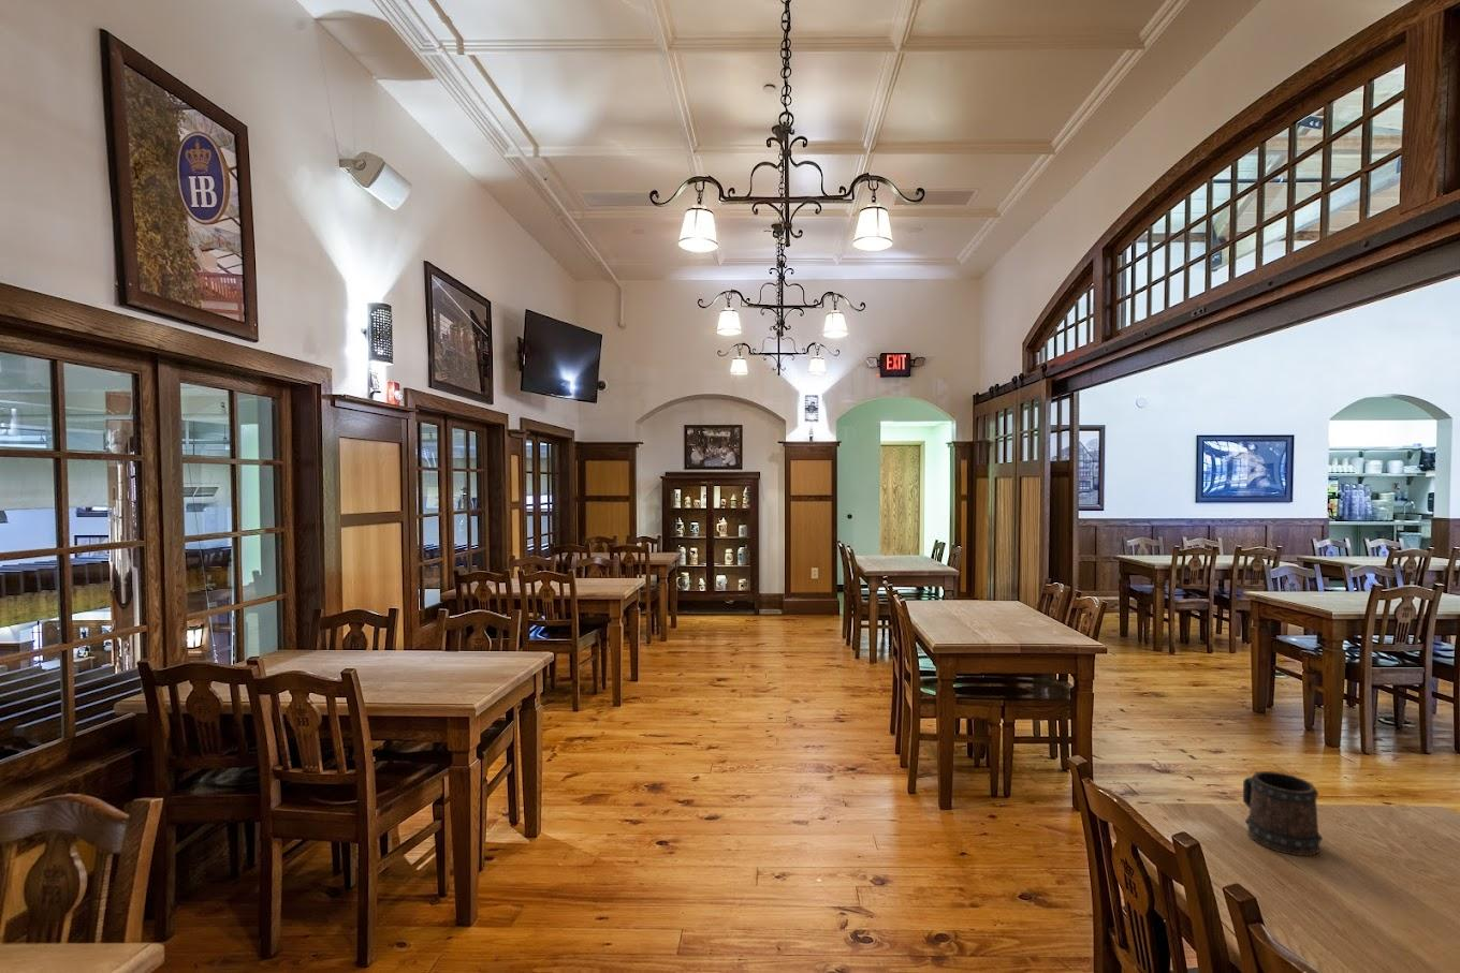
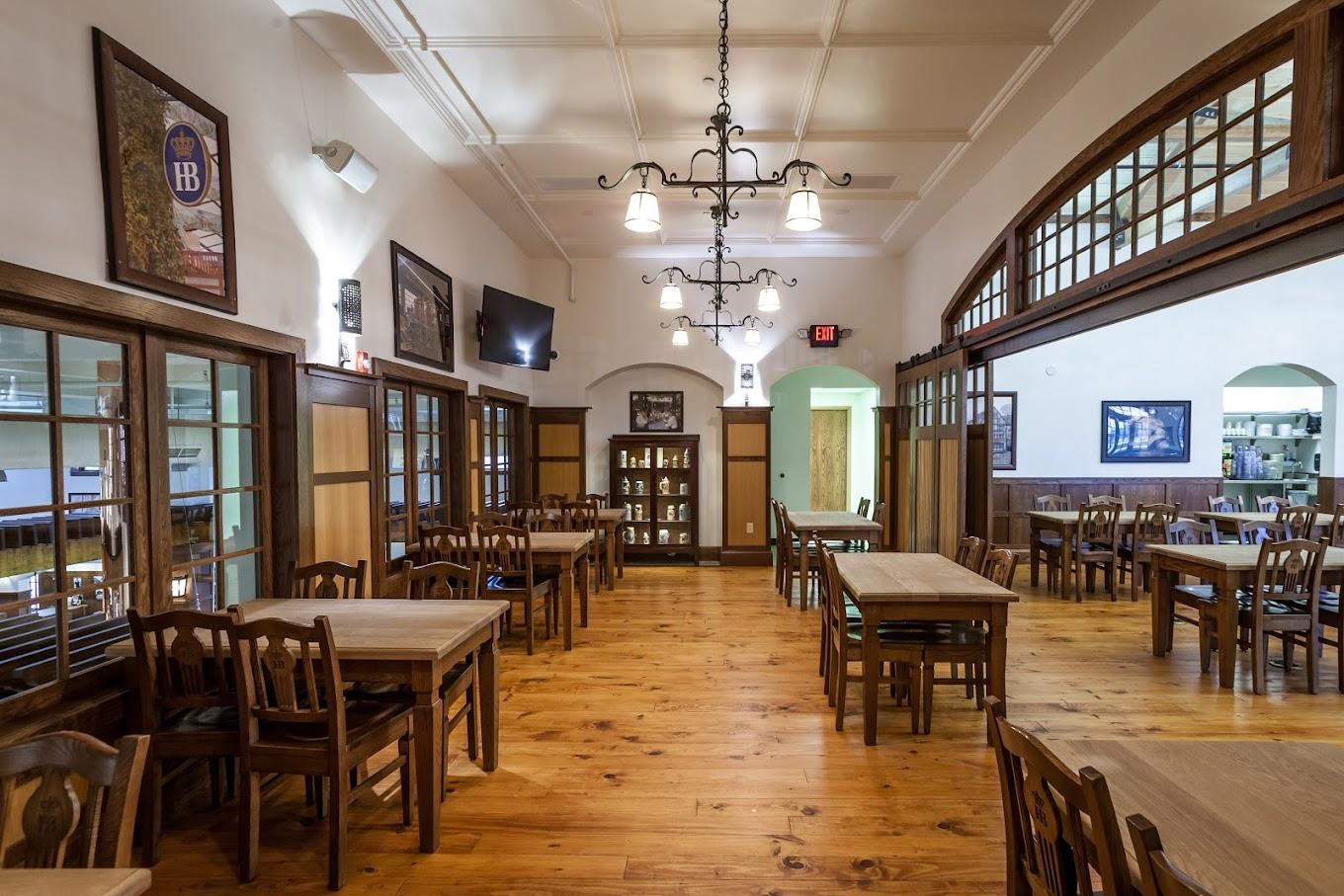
- beer mug [1242,770,1323,857]
